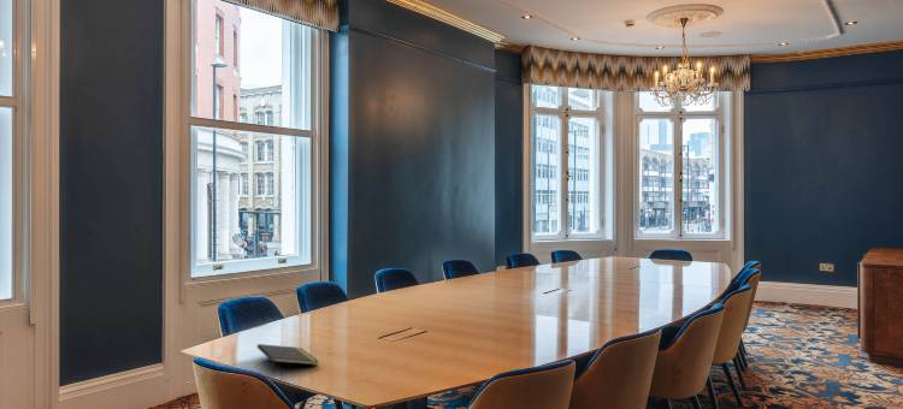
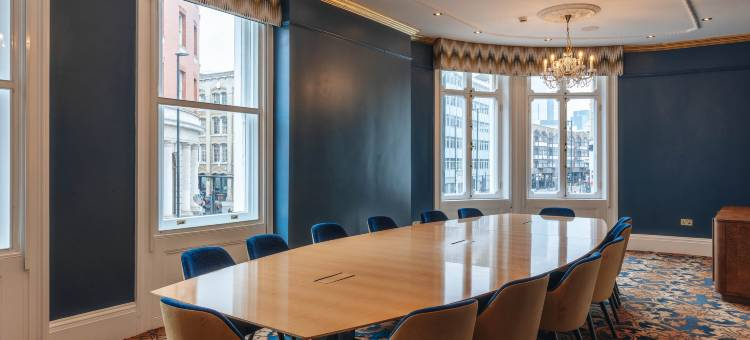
- notepad [256,343,320,372]
